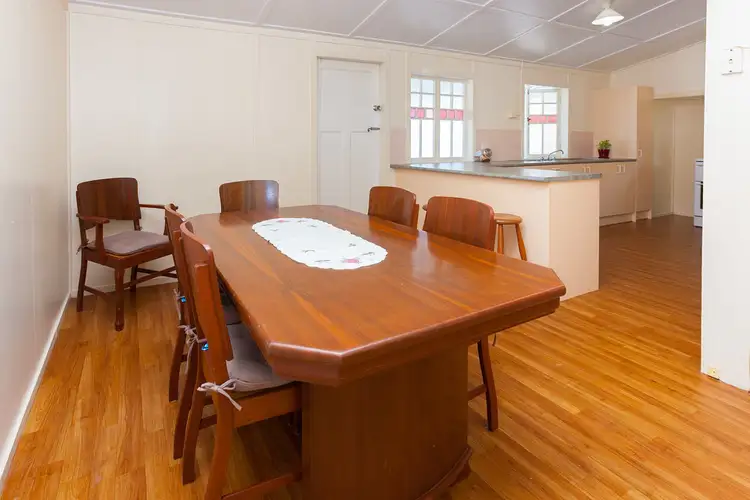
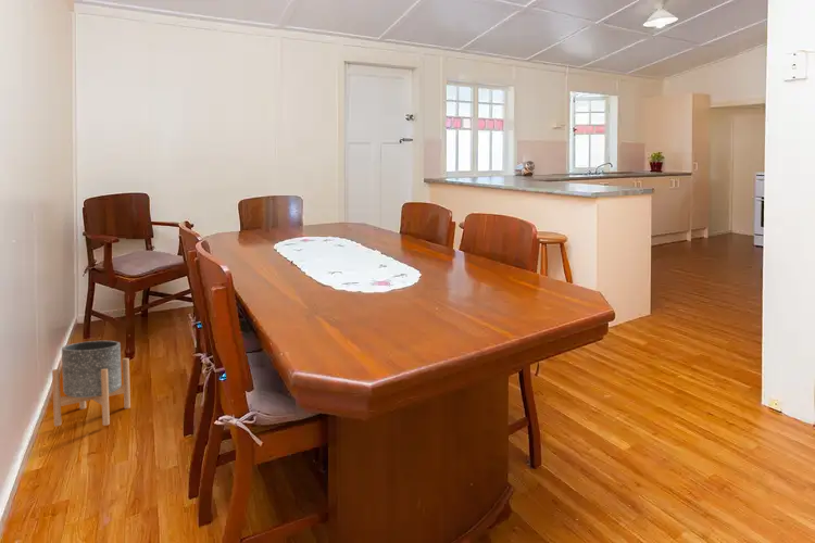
+ planter [51,340,131,427]
